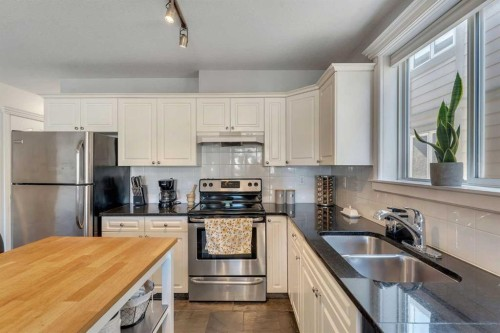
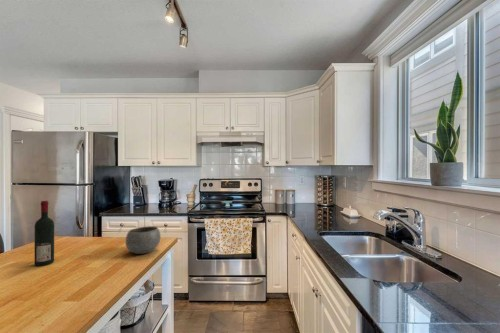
+ alcohol [34,200,55,267]
+ bowl [125,225,162,255]
